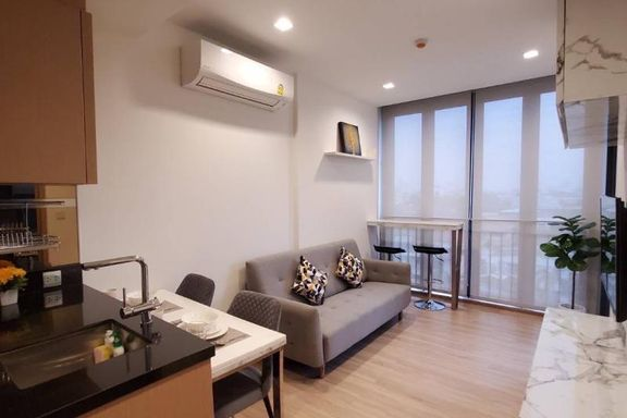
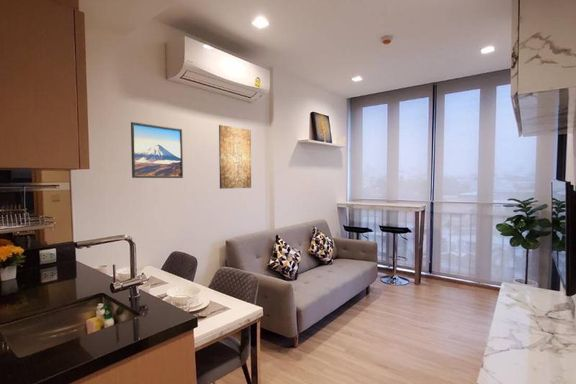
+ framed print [130,121,184,179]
+ wall art [218,124,252,190]
